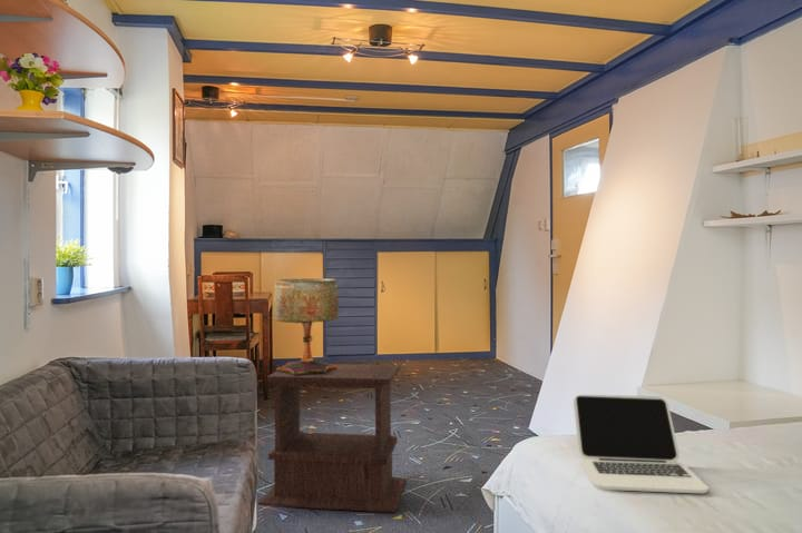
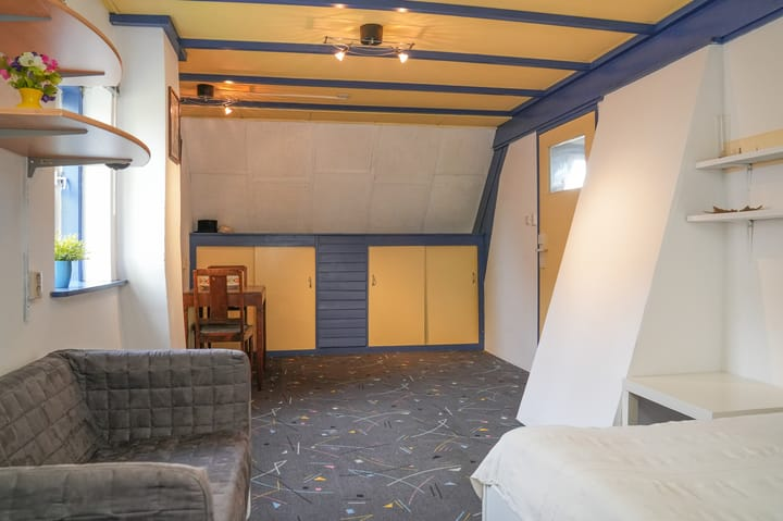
- table lamp [273,277,340,376]
- side table [257,363,407,514]
- laptop [573,394,710,494]
